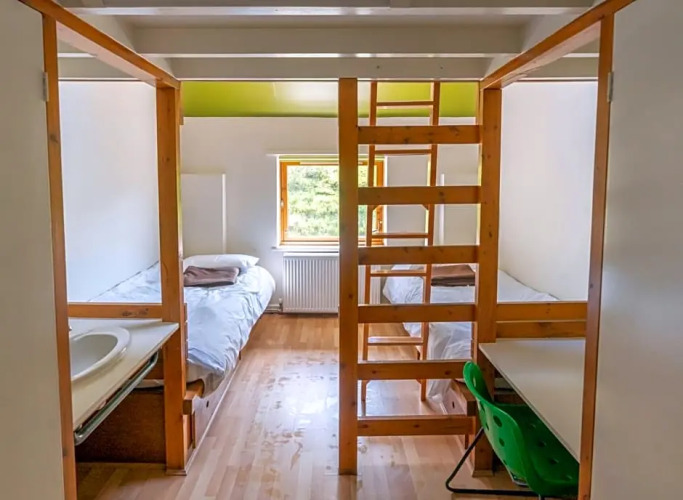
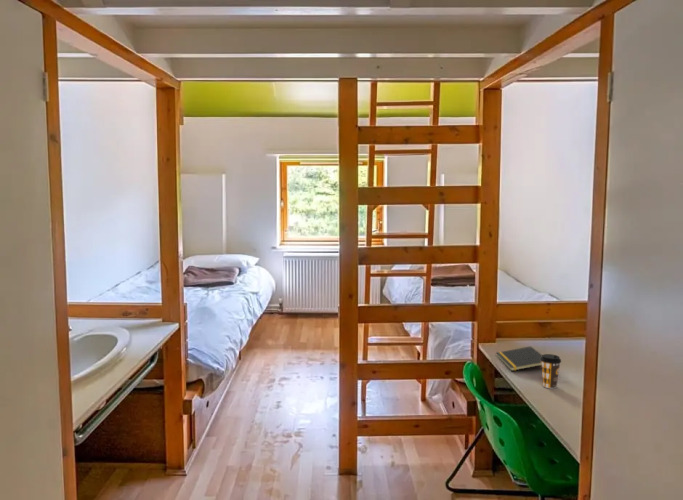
+ coffee cup [540,353,562,389]
+ notepad [495,345,543,372]
